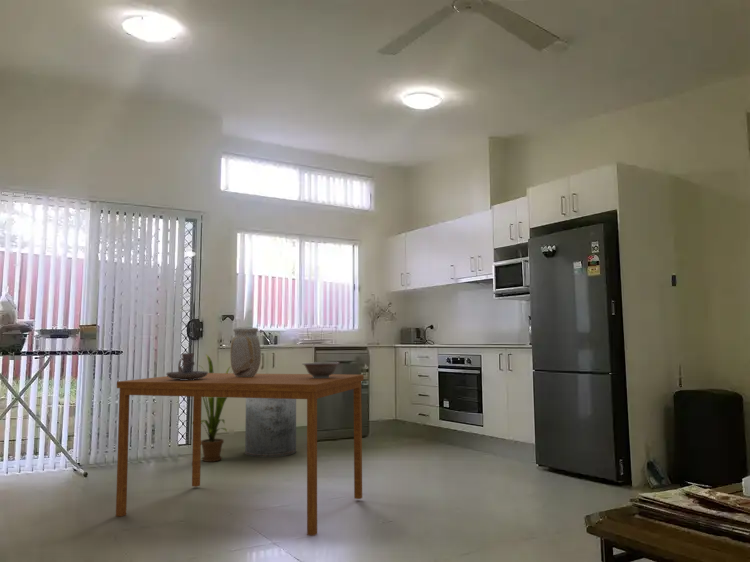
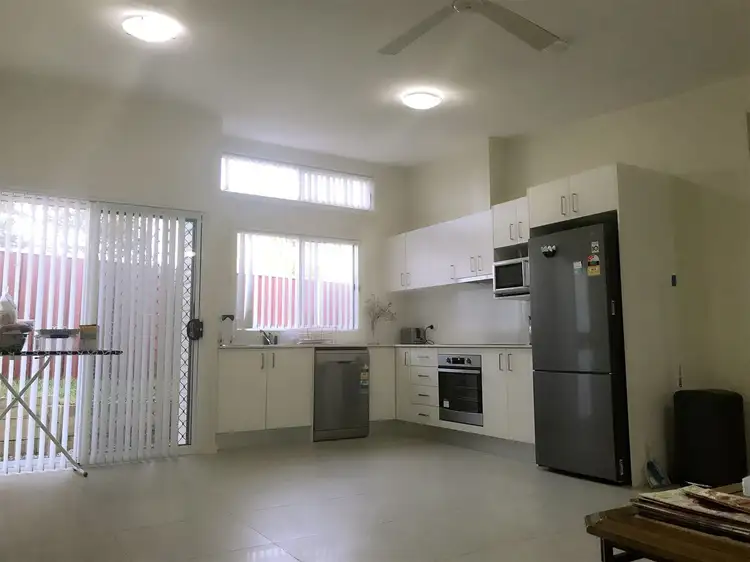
- vase [229,326,262,377]
- candle holder [165,352,209,380]
- decorative bowl [301,361,341,378]
- house plant [191,353,233,463]
- dining table [115,372,365,537]
- trash can [244,398,297,458]
